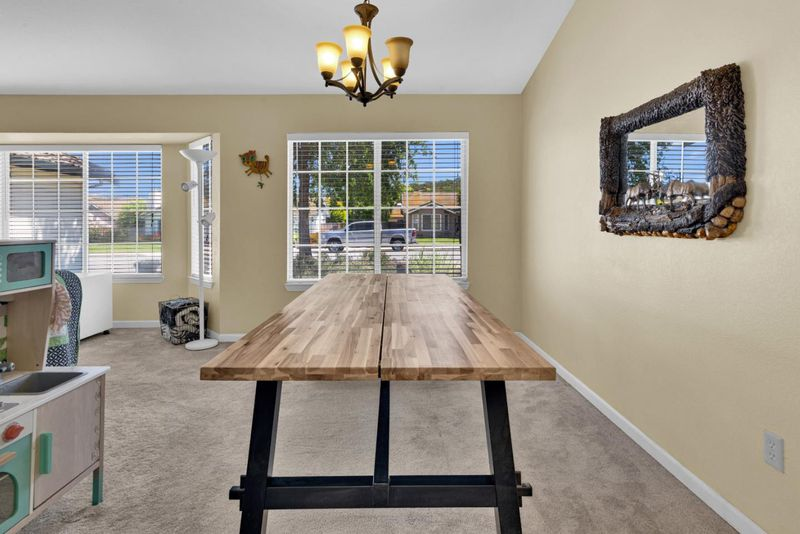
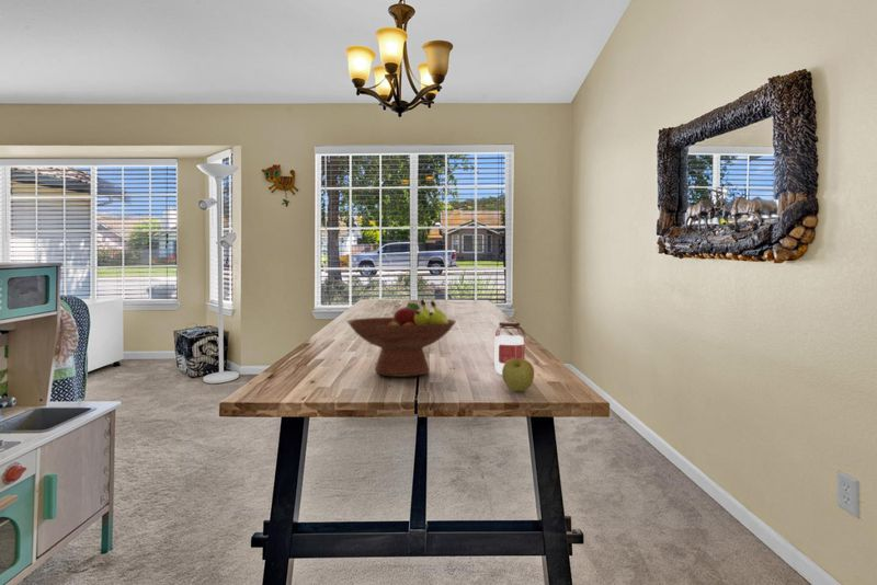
+ fruit bowl [345,298,457,378]
+ jar [494,321,526,376]
+ apple [501,359,535,392]
